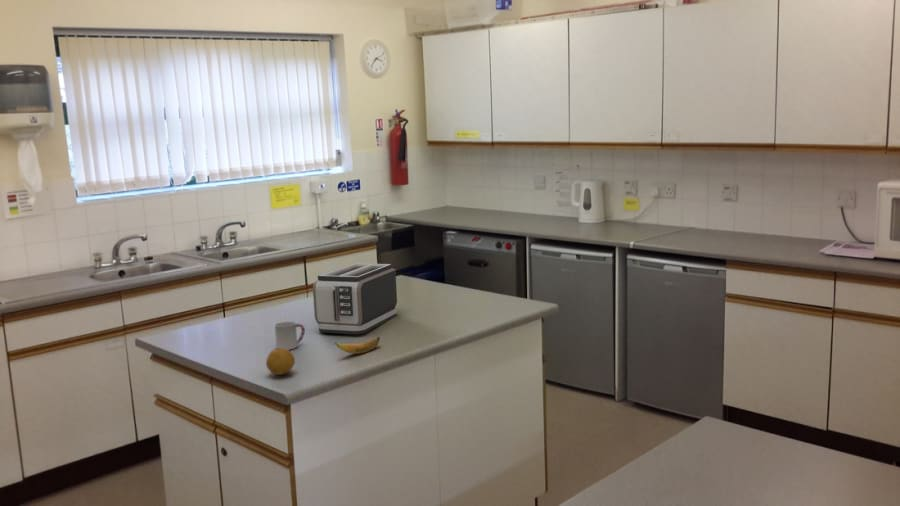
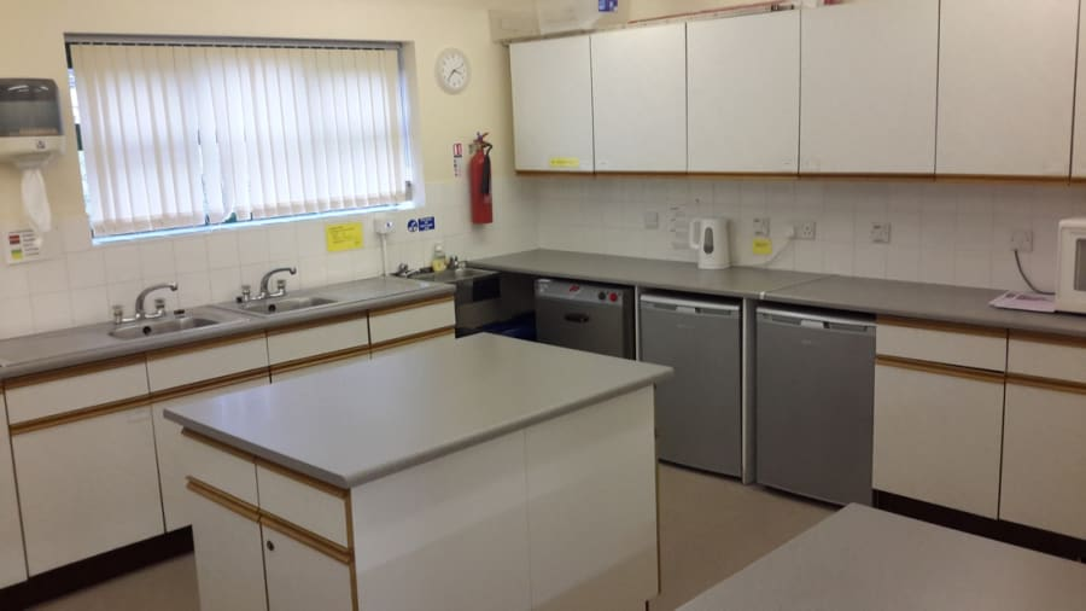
- cup [274,321,306,350]
- banana [334,336,381,355]
- fruit [265,348,296,376]
- toaster [312,262,398,335]
